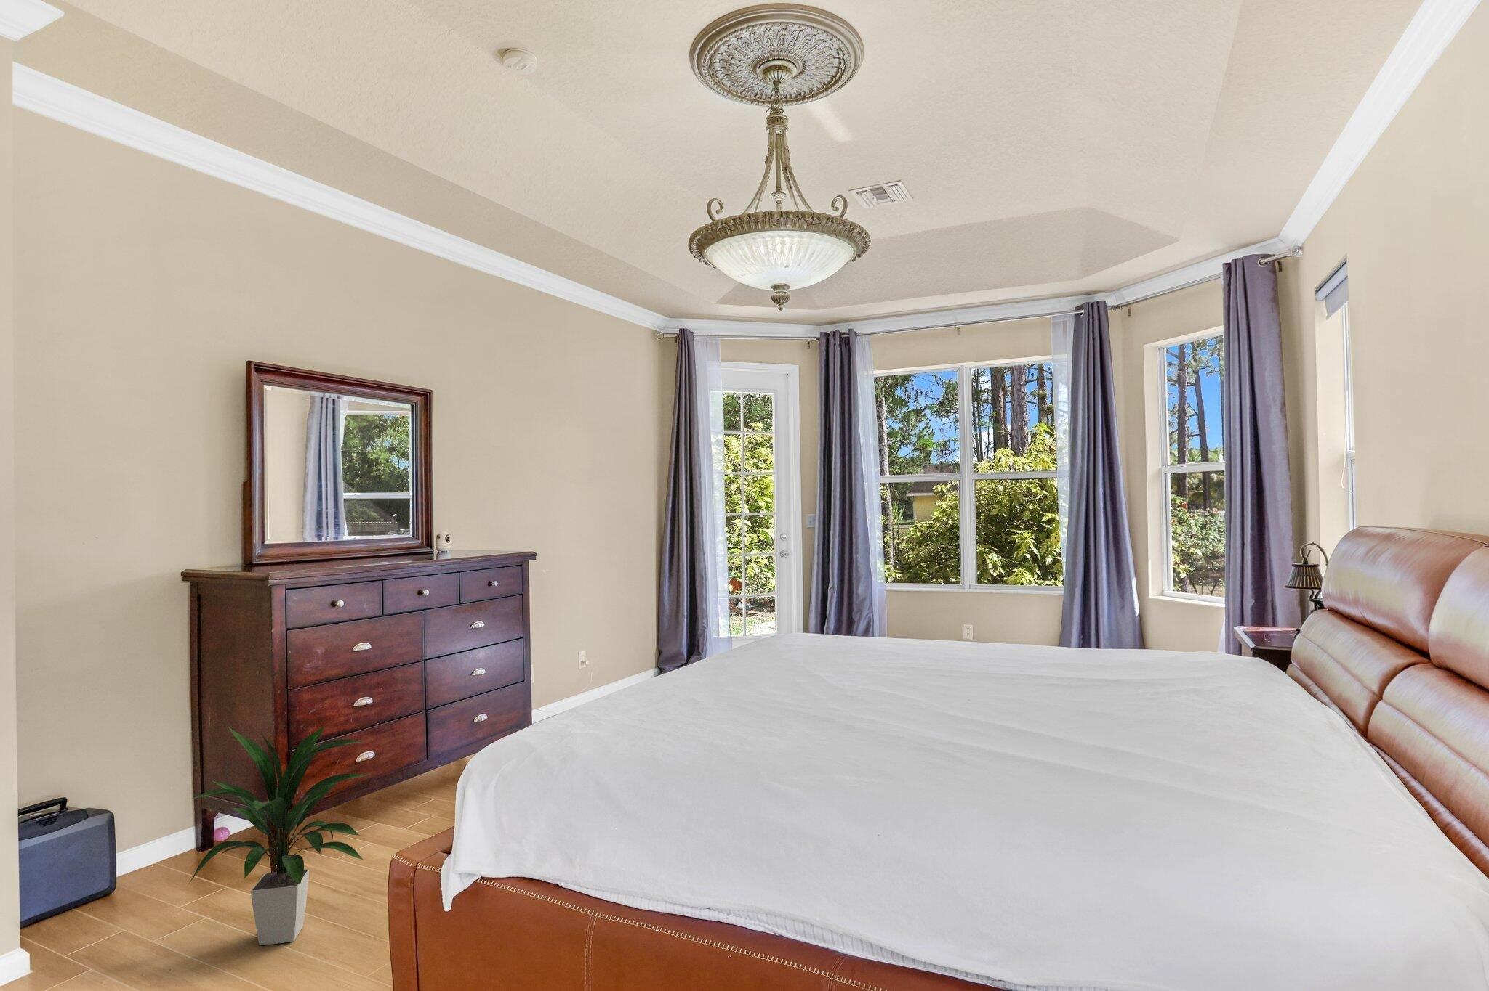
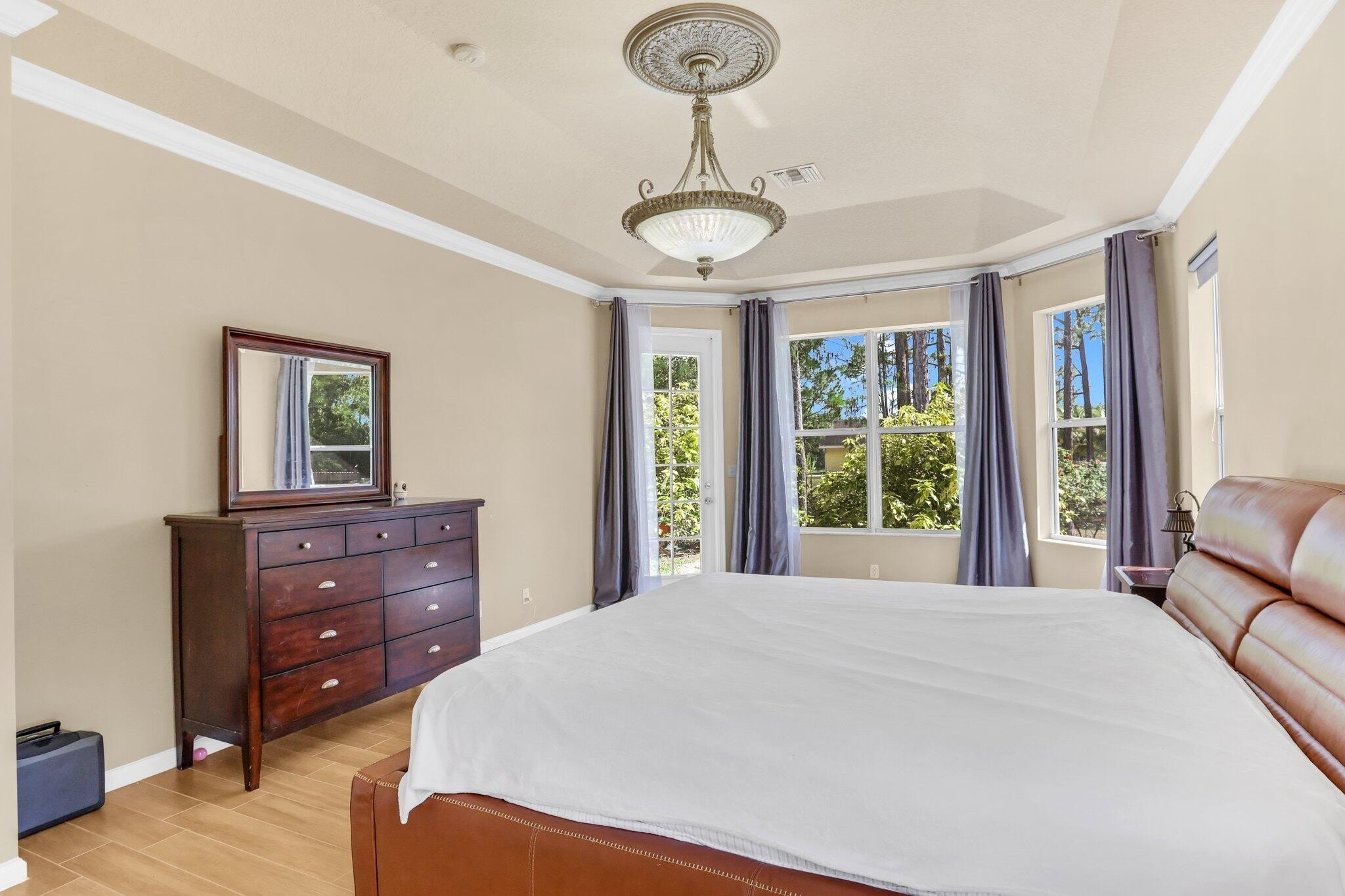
- indoor plant [187,724,370,946]
